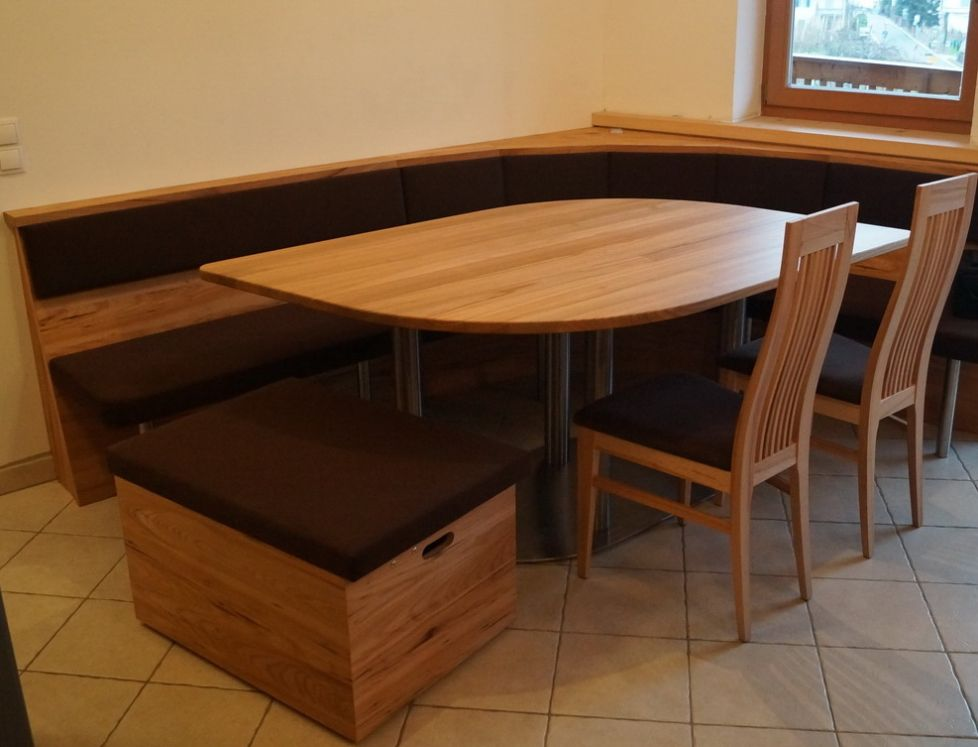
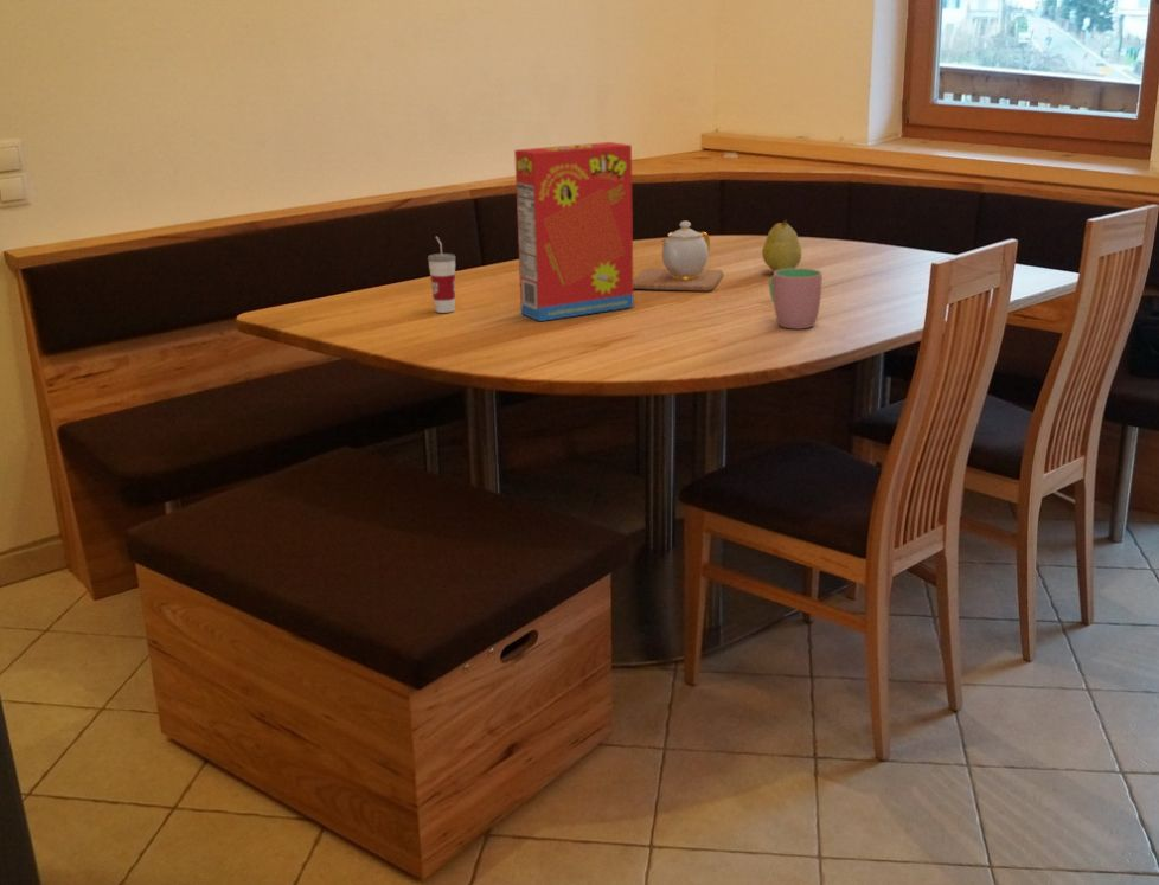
+ cup [427,236,456,314]
+ cereal box [513,141,635,322]
+ cup [768,268,824,329]
+ fruit [761,218,802,271]
+ teapot [633,220,724,291]
